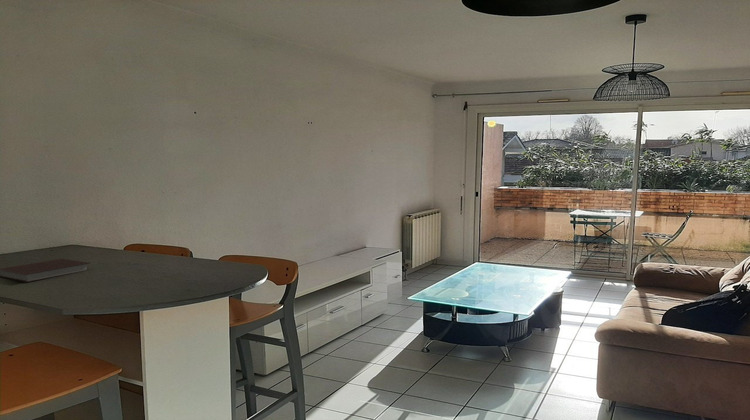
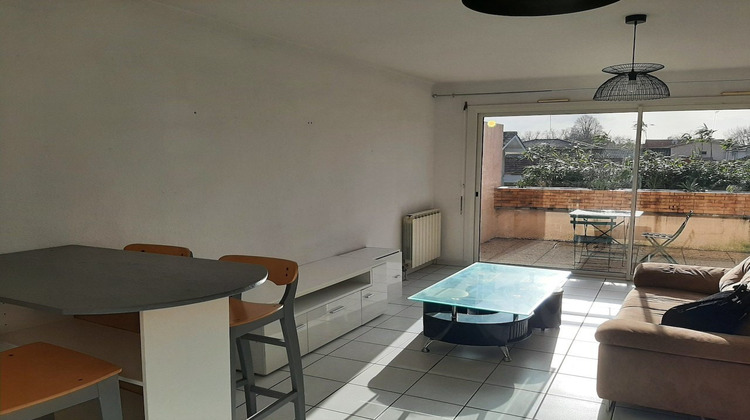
- notebook [0,258,90,284]
